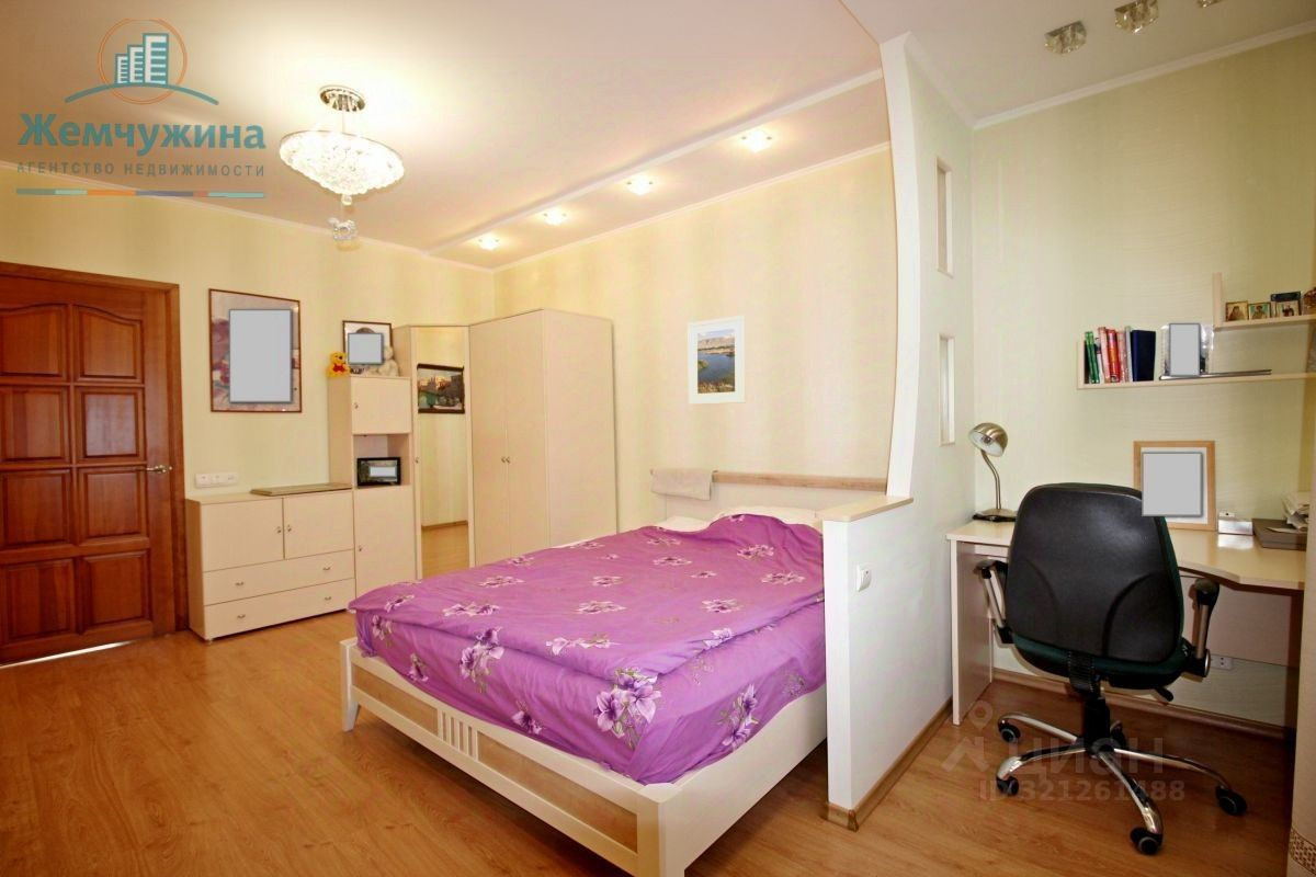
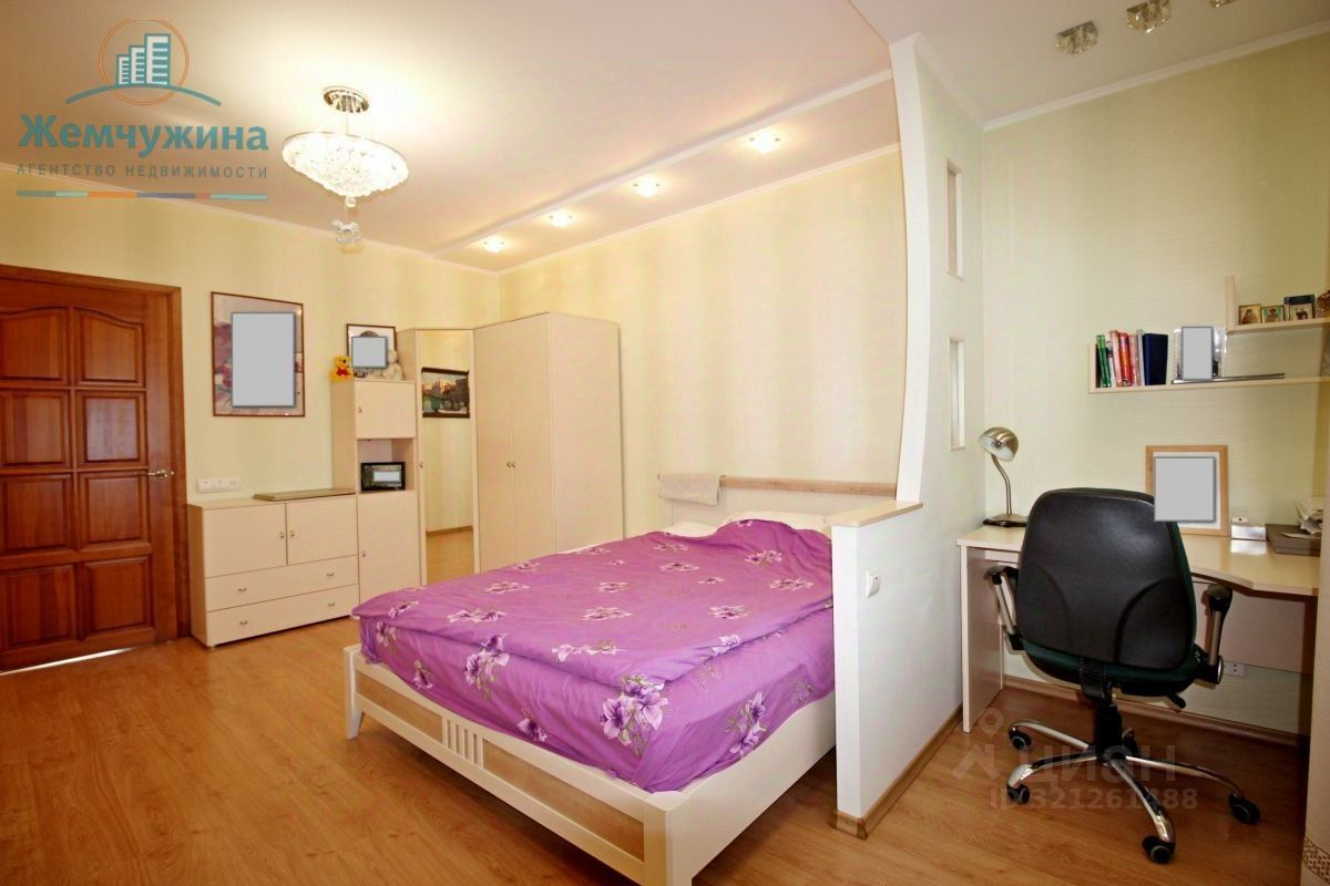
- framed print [687,315,747,406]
